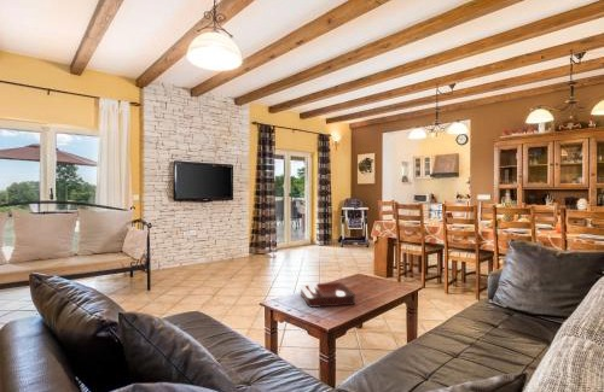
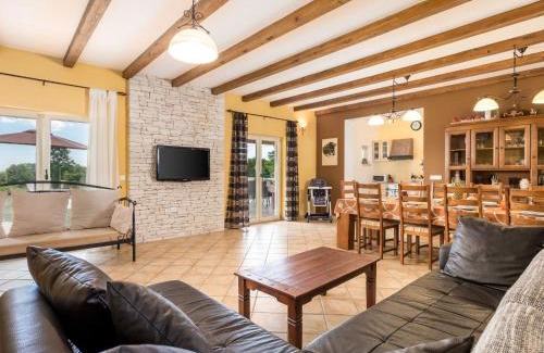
- decorative tray [300,281,356,309]
